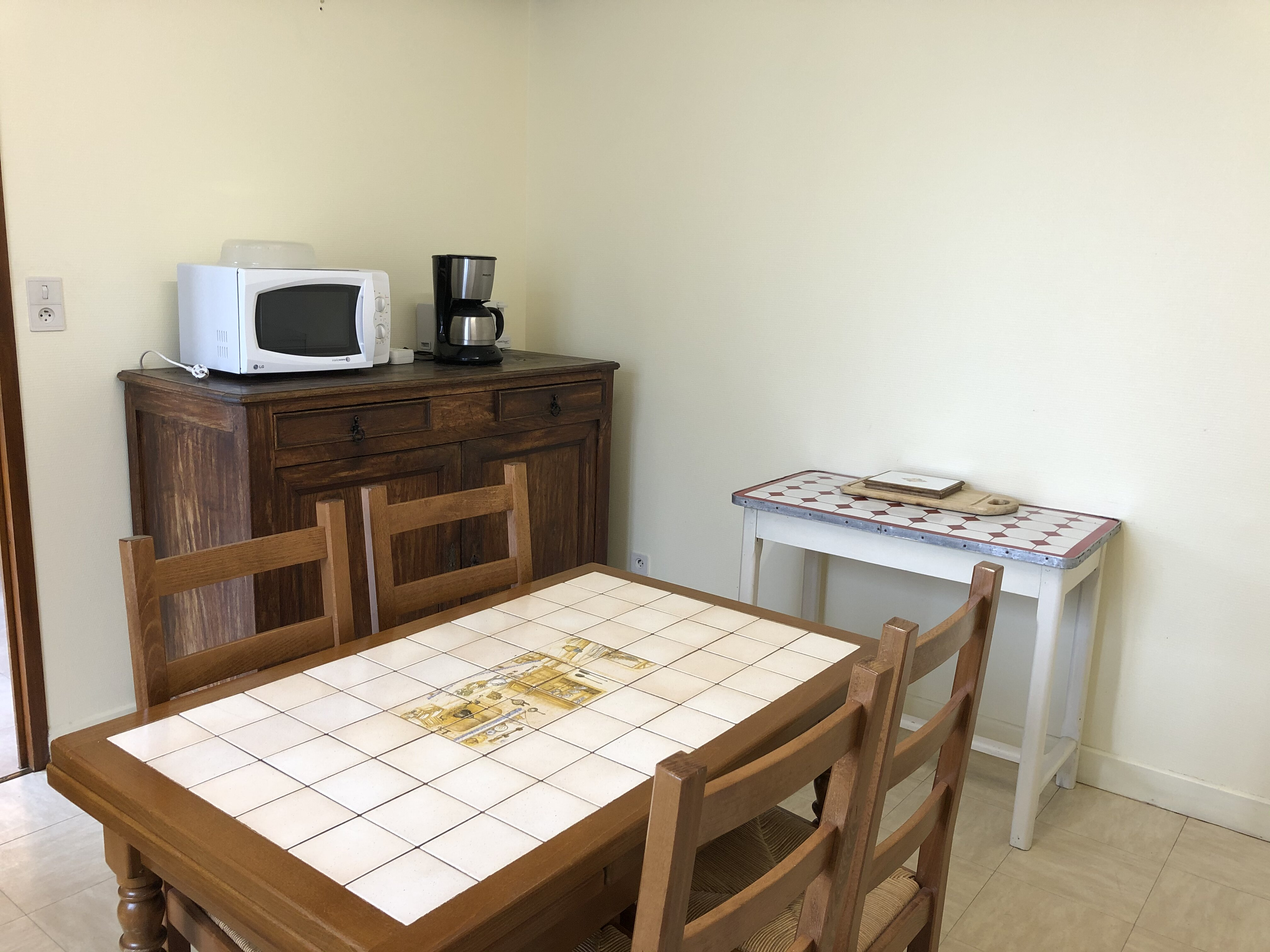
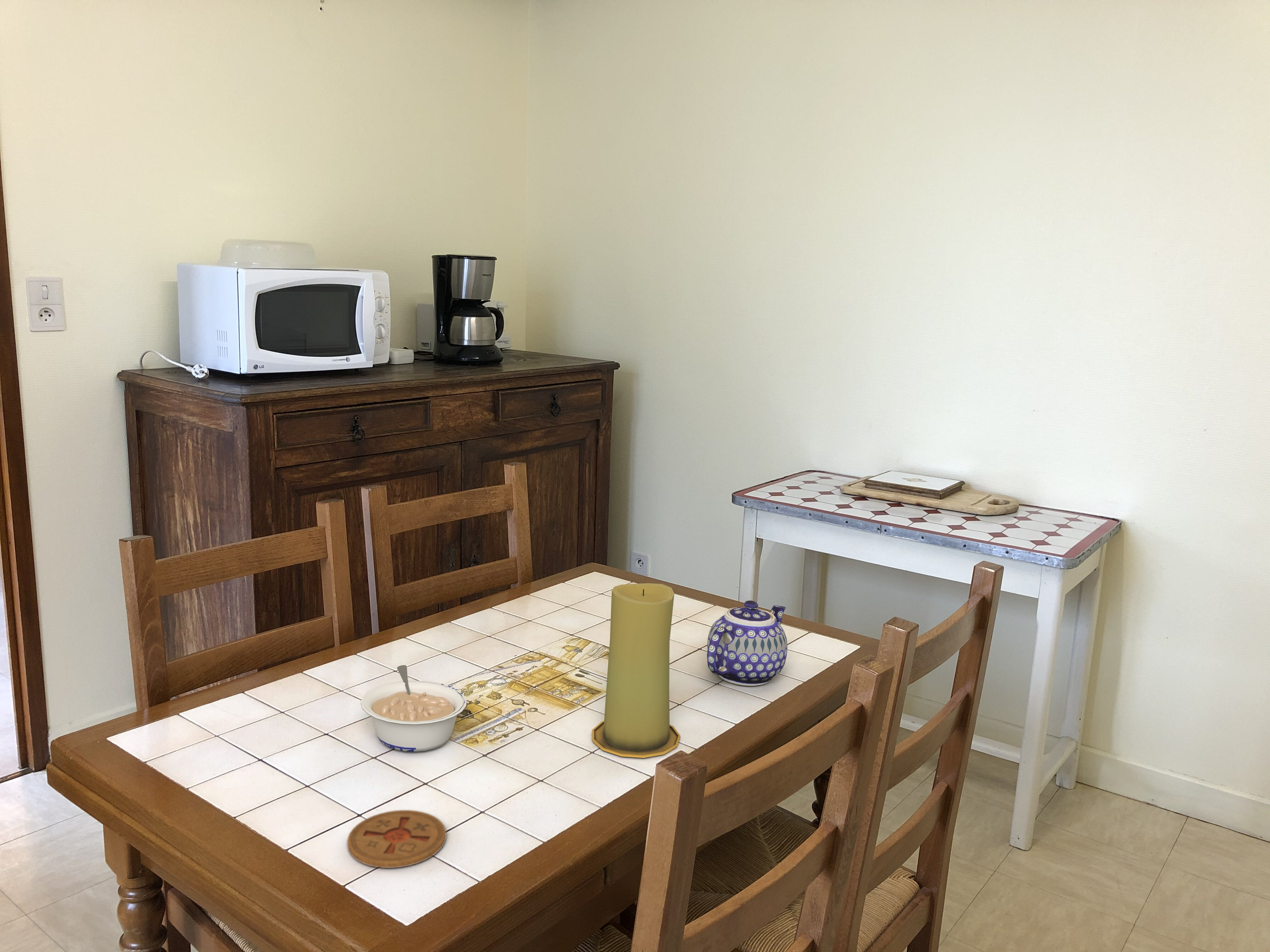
+ candle [592,583,681,758]
+ coaster [347,810,447,868]
+ teapot [707,600,788,686]
+ legume [360,665,467,752]
